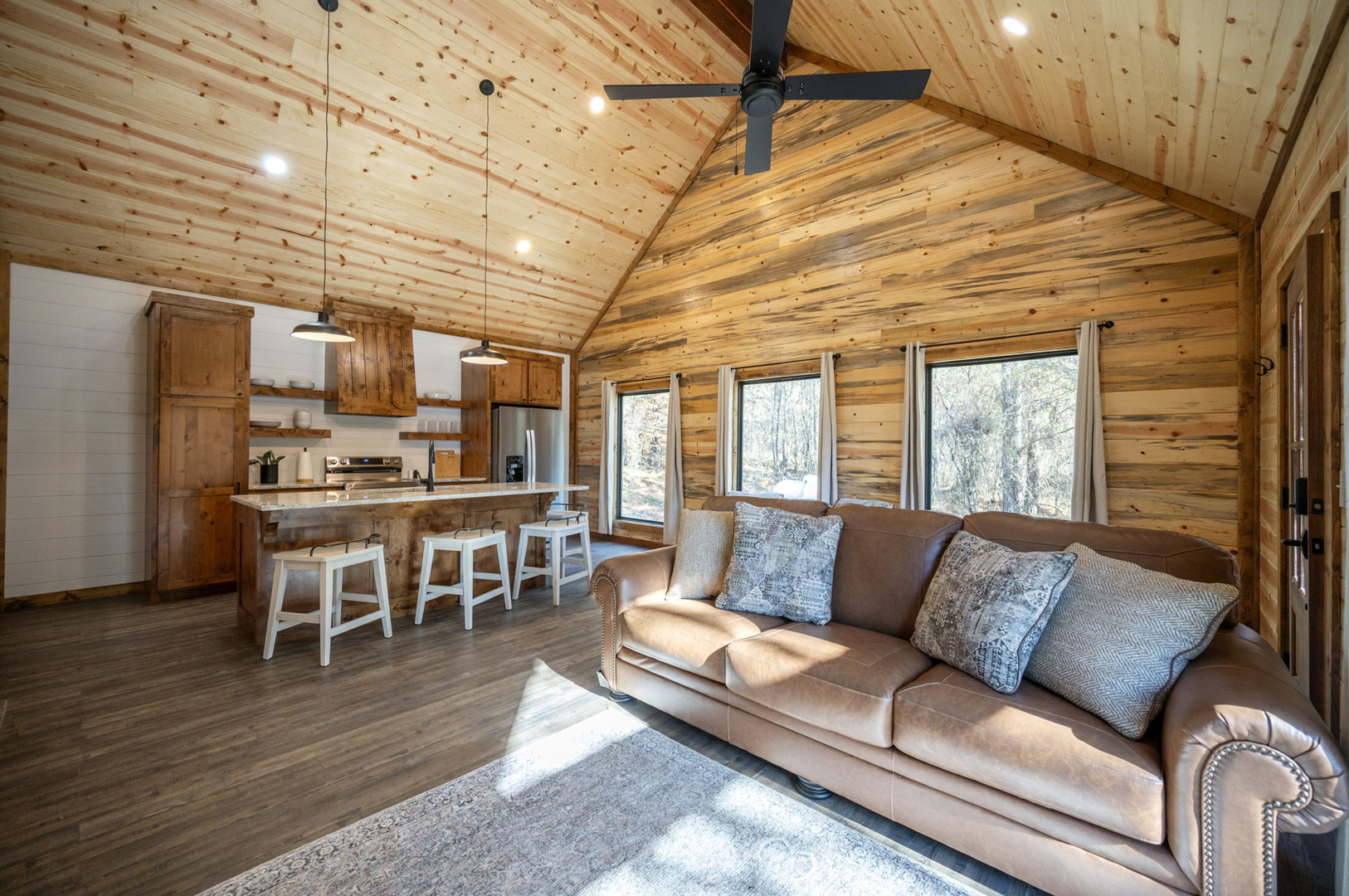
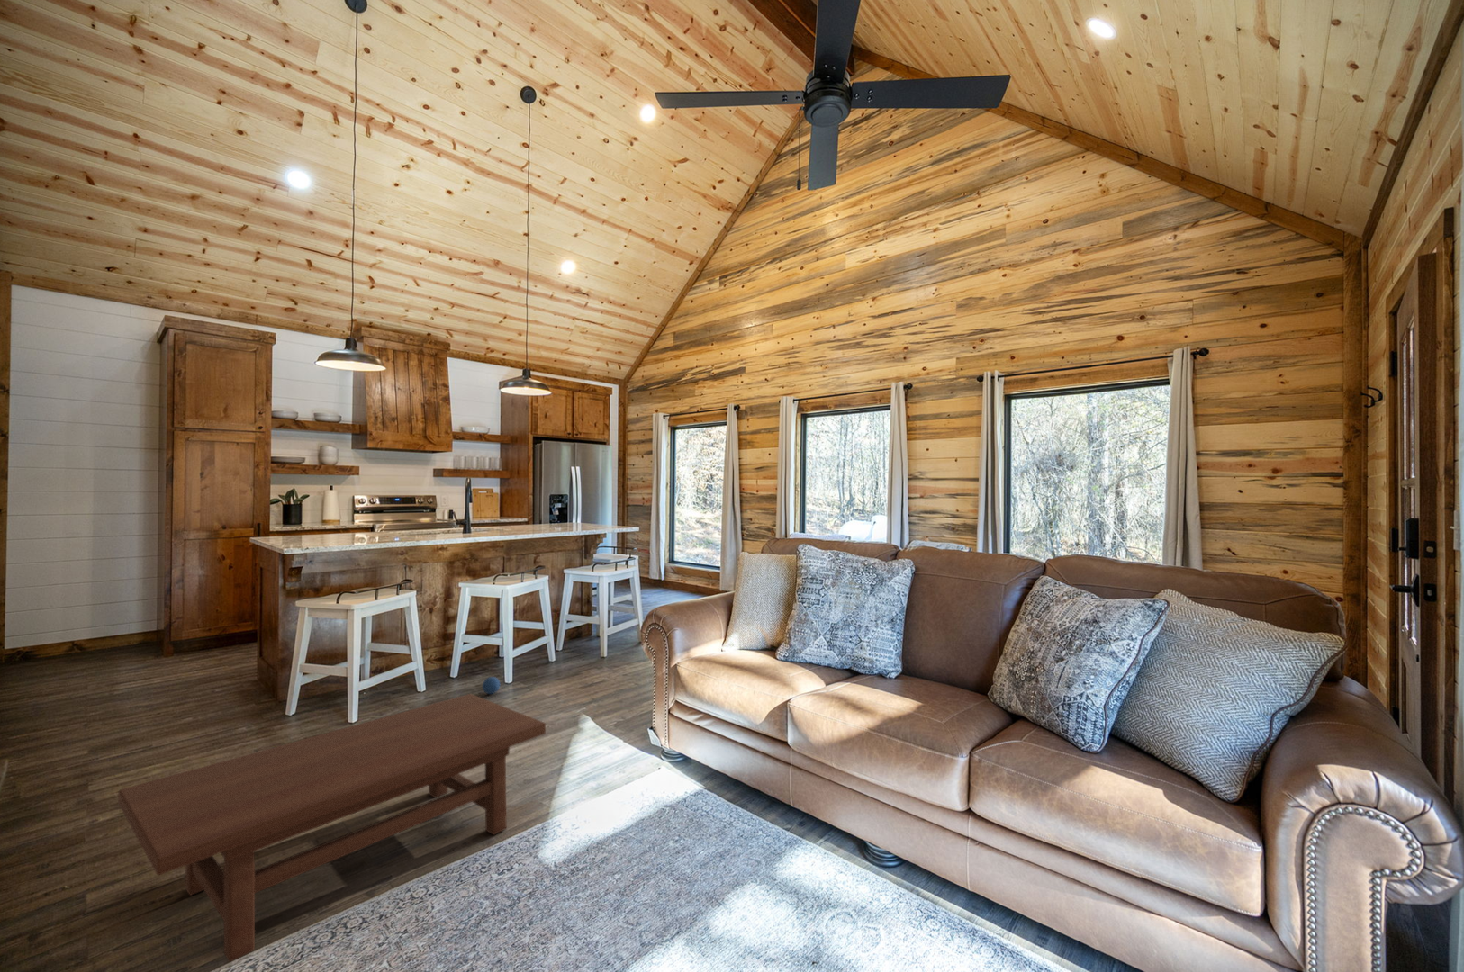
+ ball [482,676,500,694]
+ coffee table [117,693,547,963]
